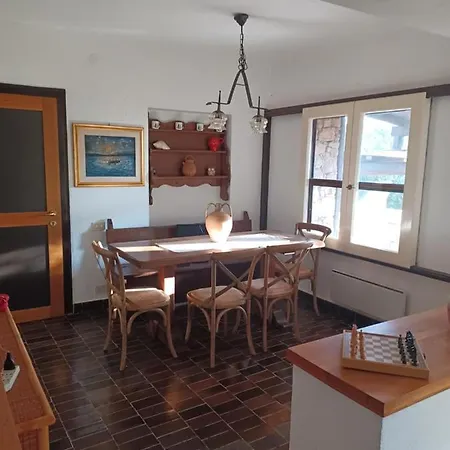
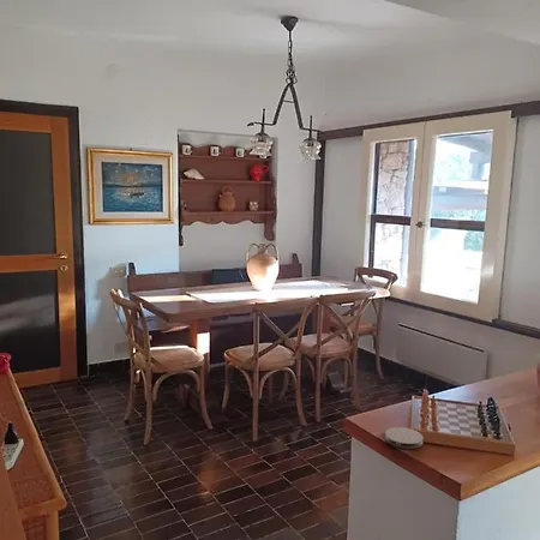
+ coaster [384,426,425,450]
